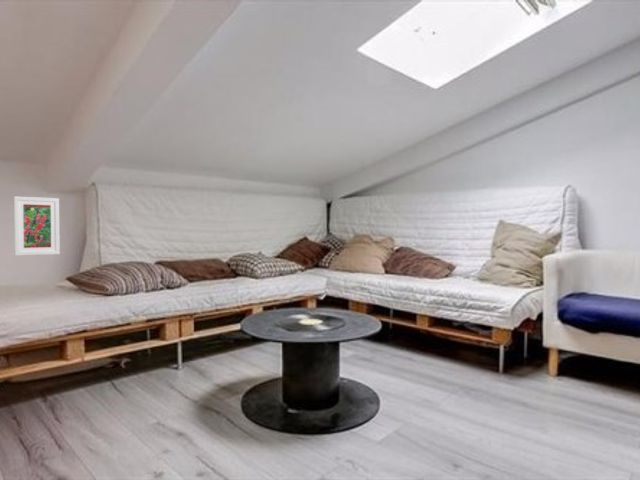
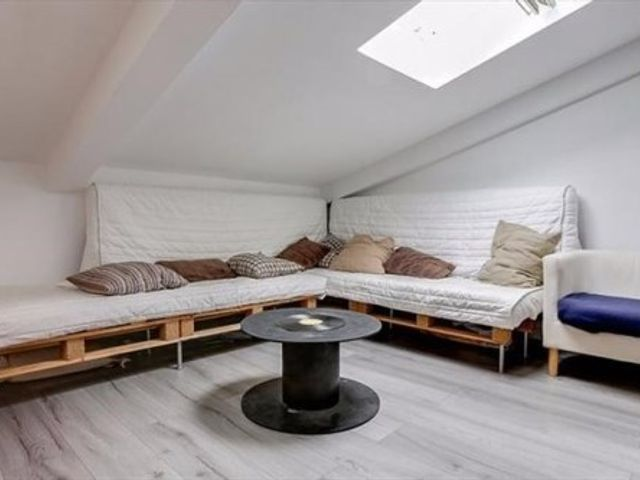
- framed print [13,195,61,257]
